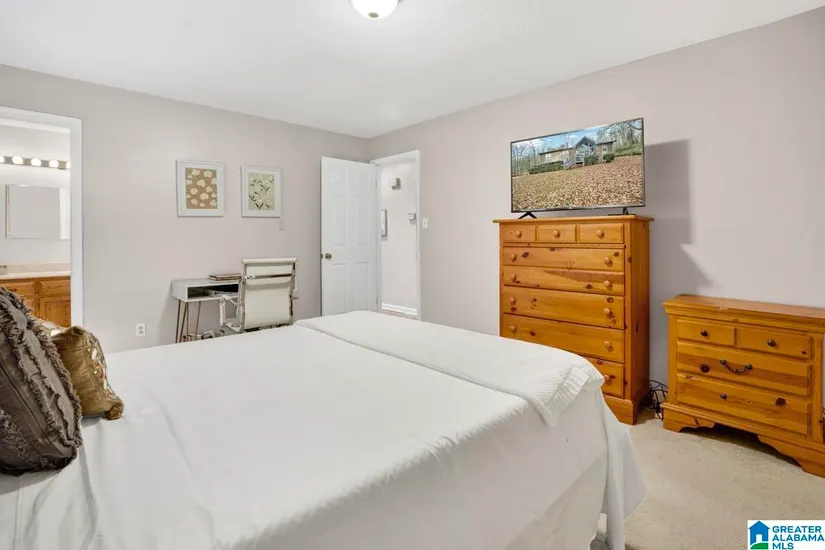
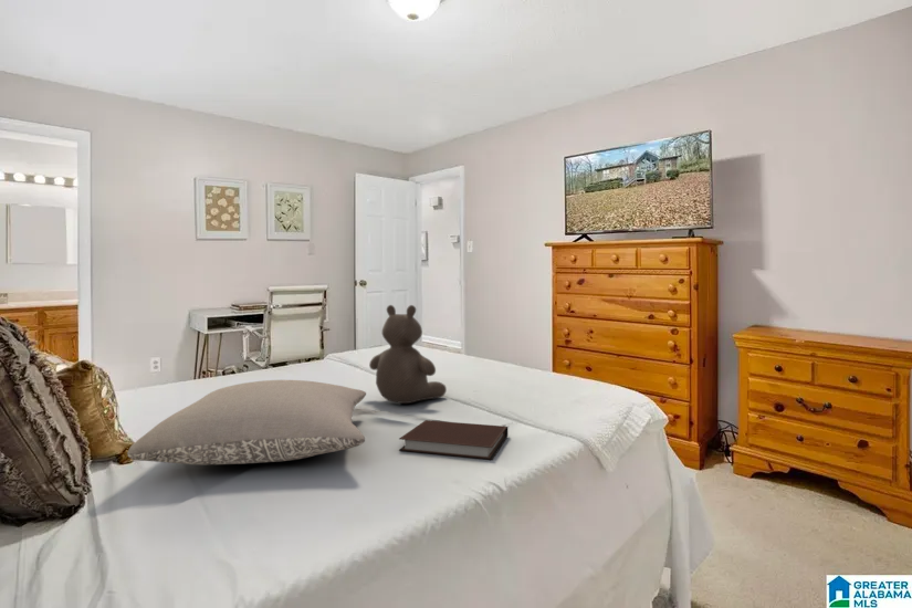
+ teddy bear [368,304,448,405]
+ notebook [398,419,509,461]
+ pillow [126,379,367,465]
